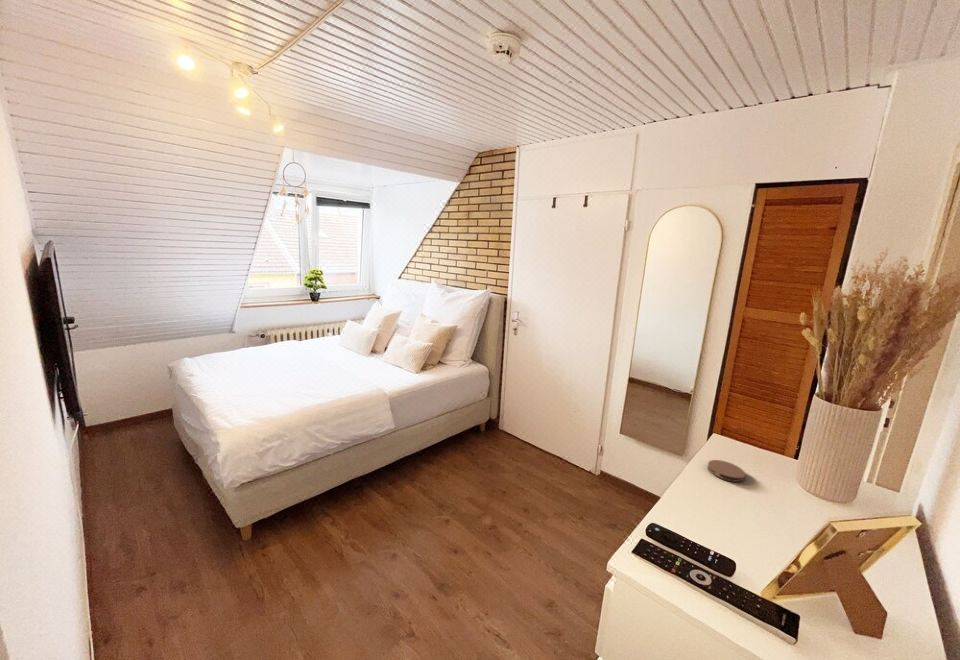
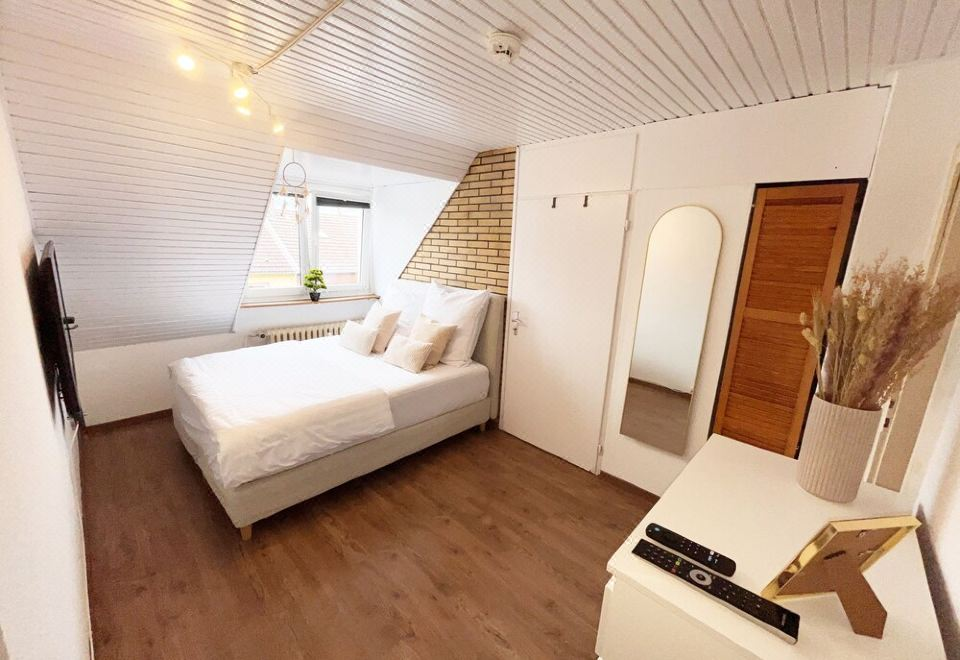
- coaster [706,459,746,483]
